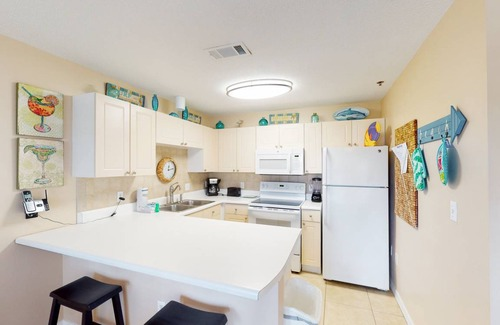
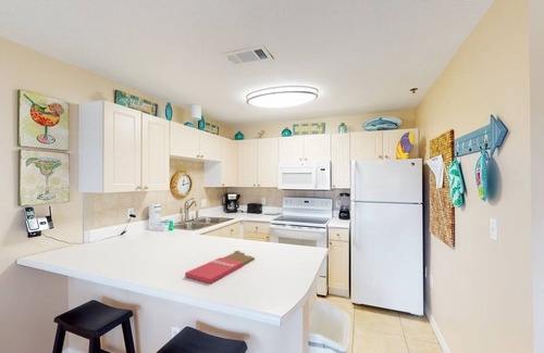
+ cutting board [184,250,256,285]
